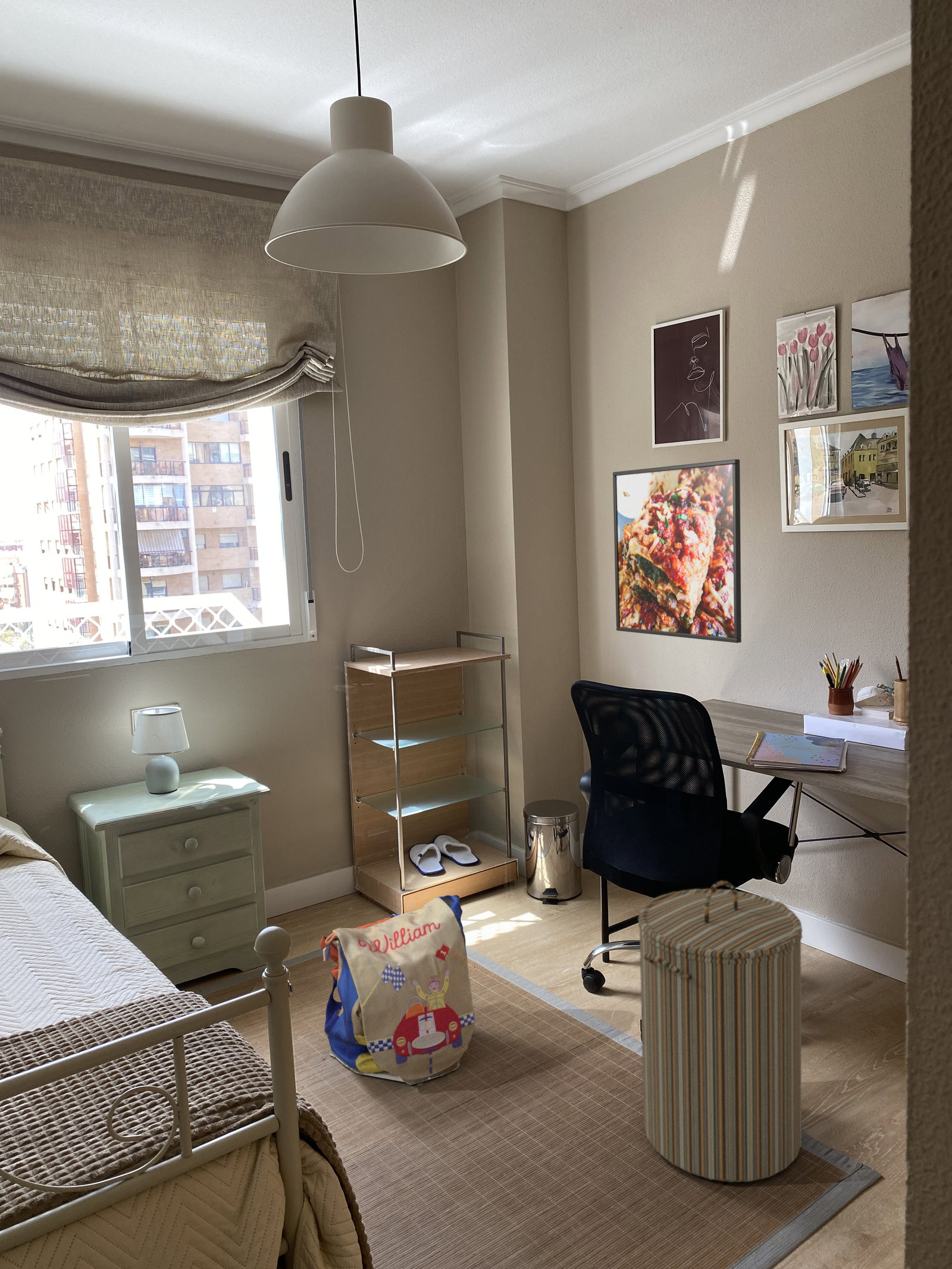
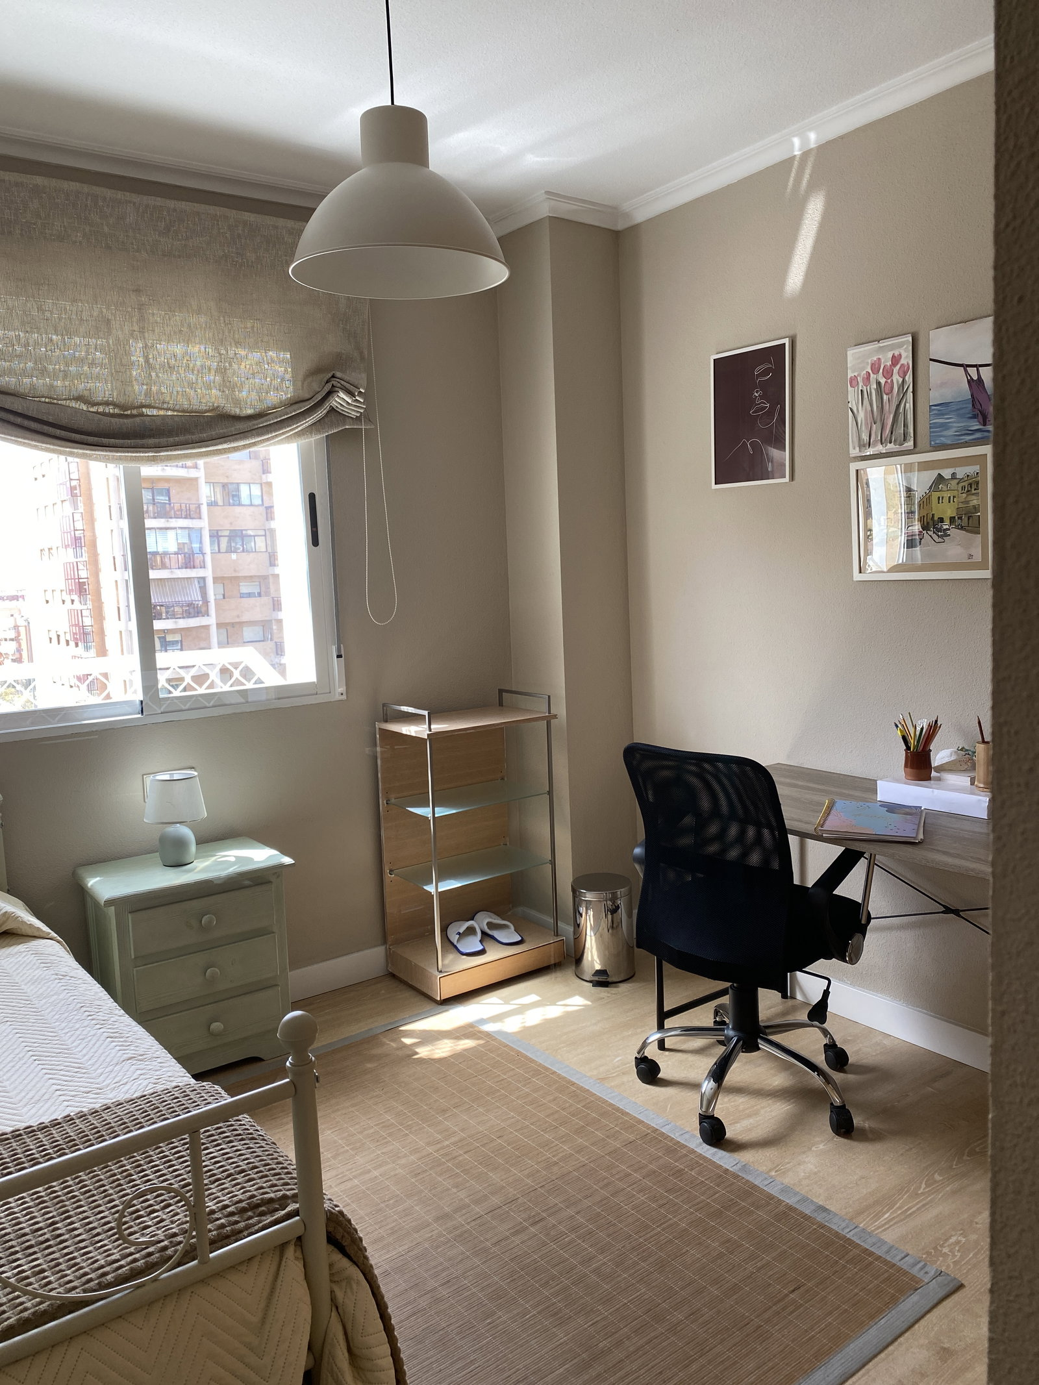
- backpack [320,894,475,1085]
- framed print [612,459,742,644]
- laundry hamper [637,880,803,1183]
